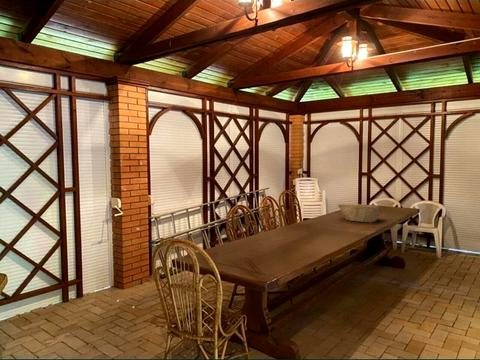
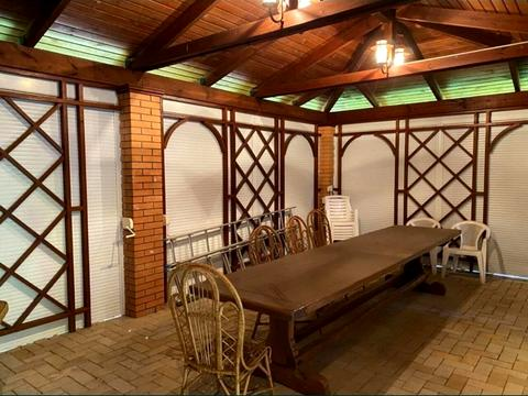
- fruit basket [337,202,384,223]
